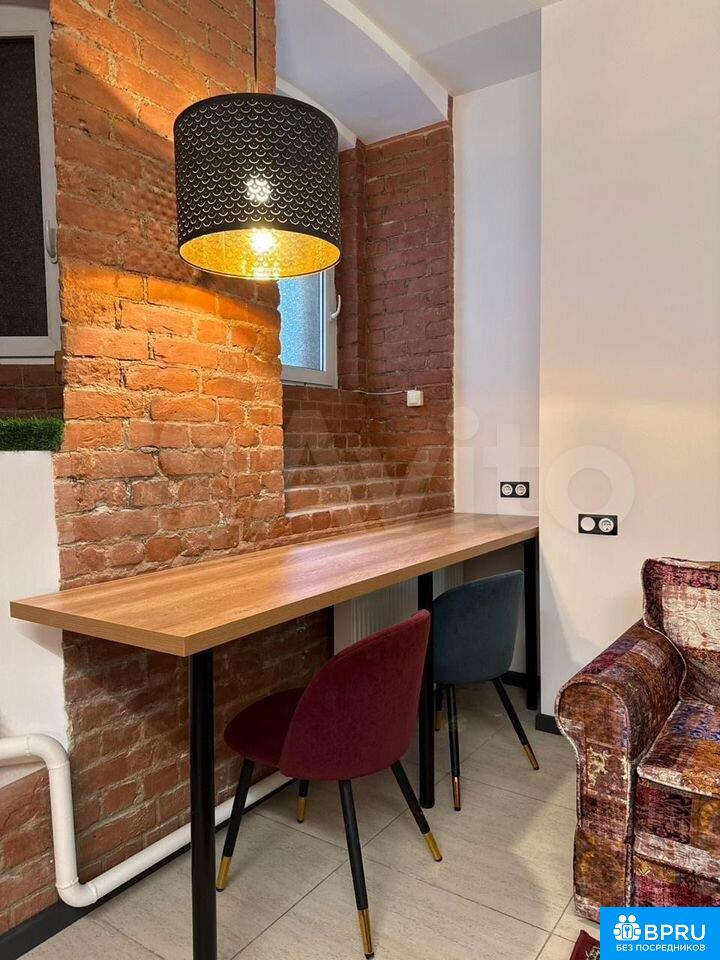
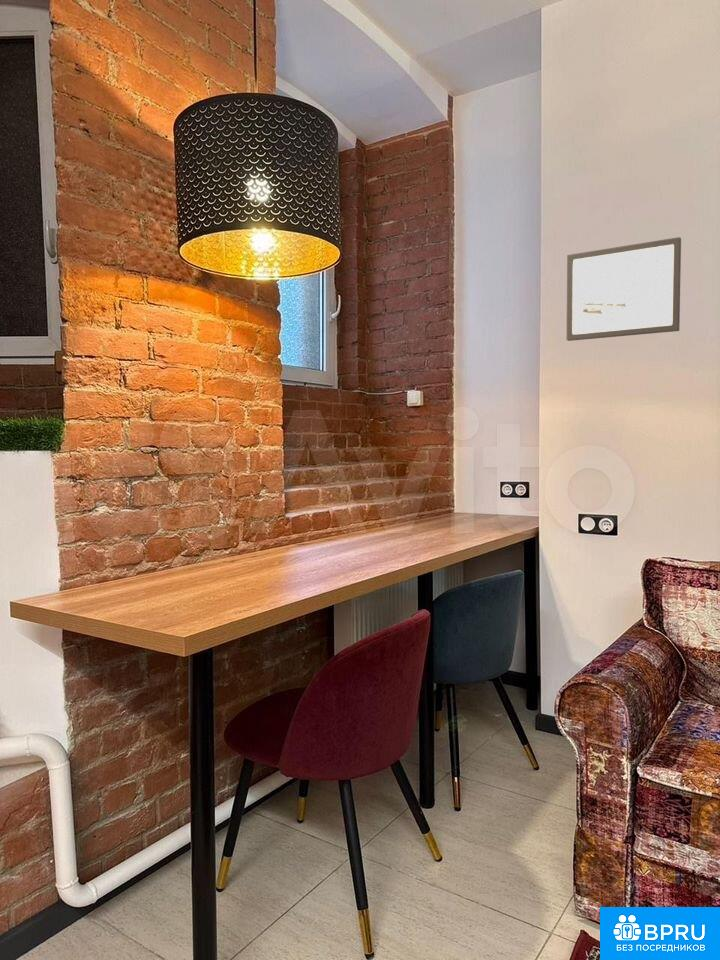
+ wall art [566,236,682,342]
